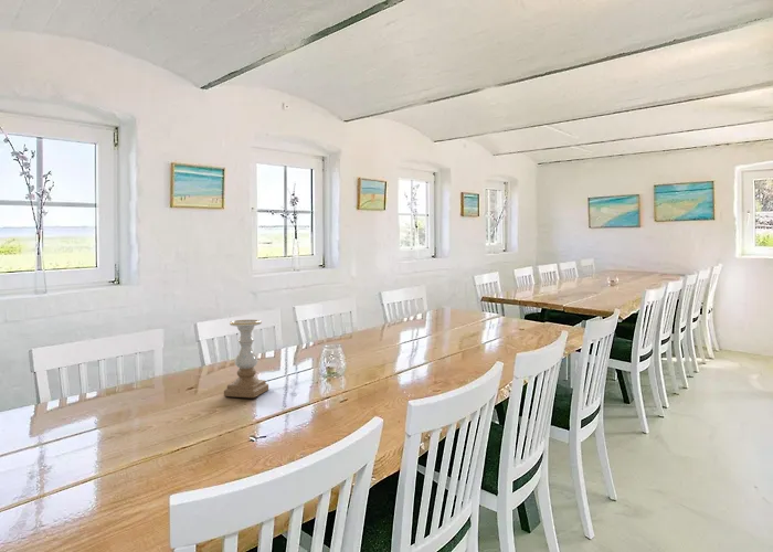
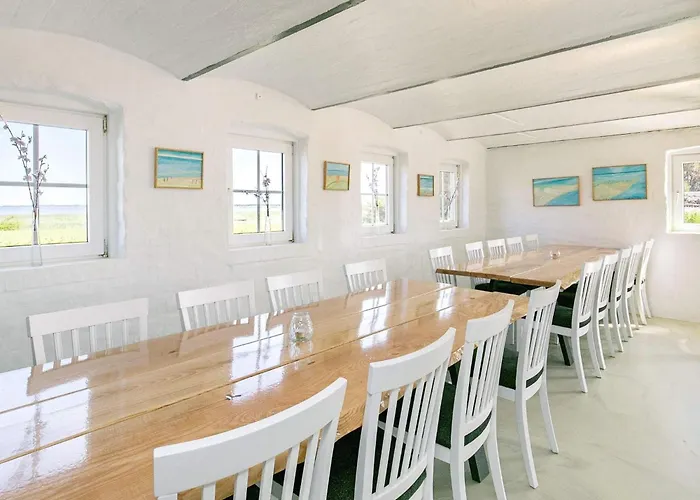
- candle holder [223,319,269,399]
